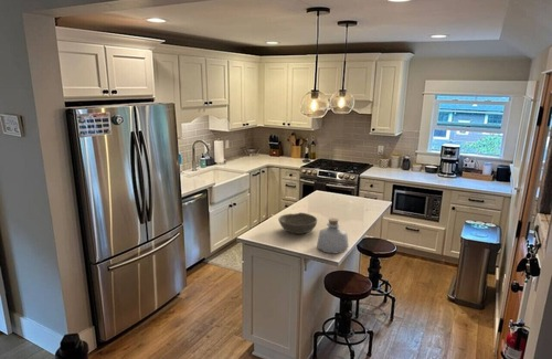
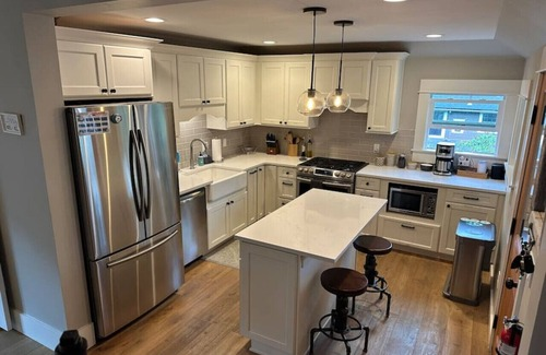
- bottle [316,217,350,255]
- bowl [277,212,318,235]
